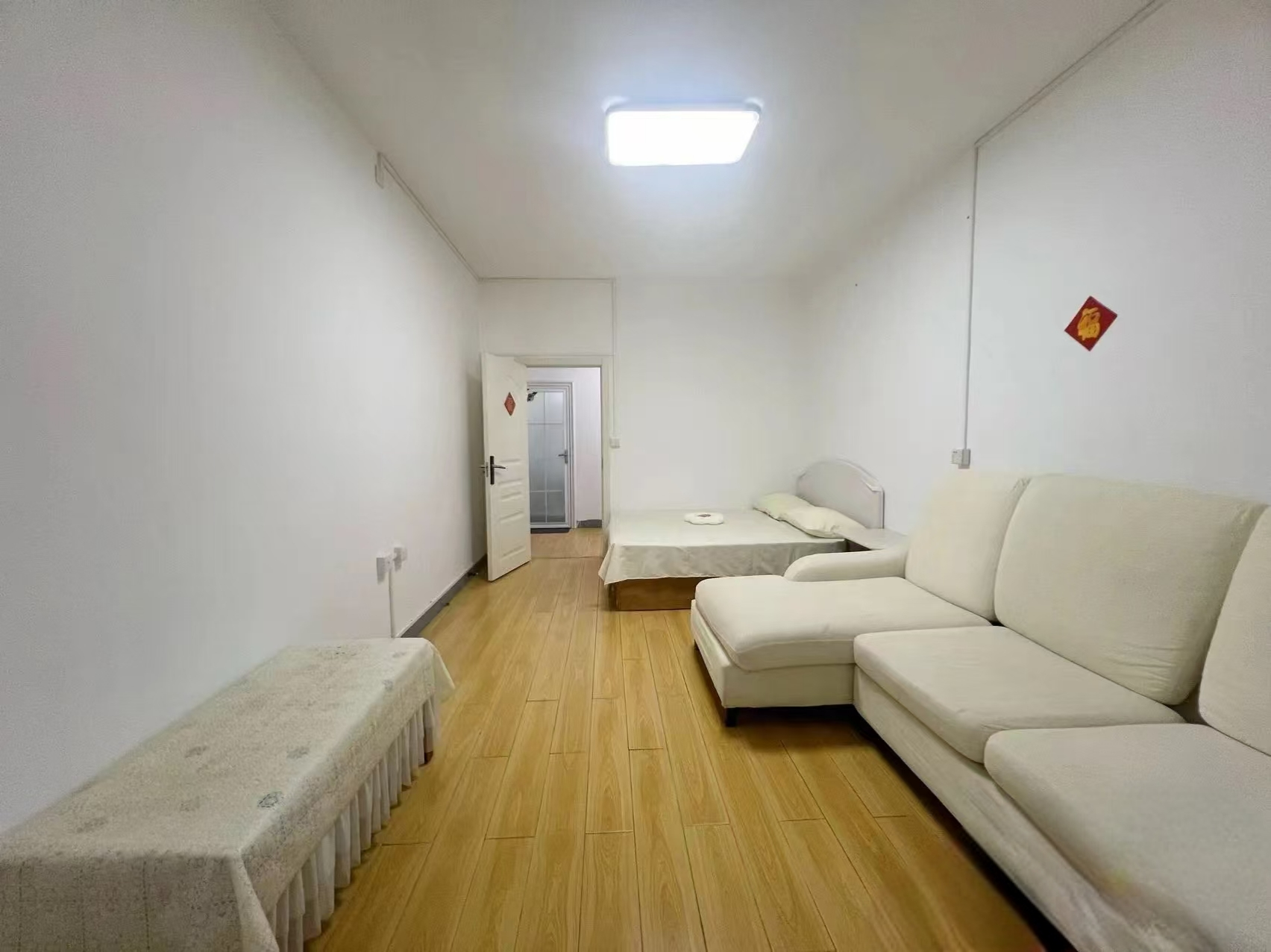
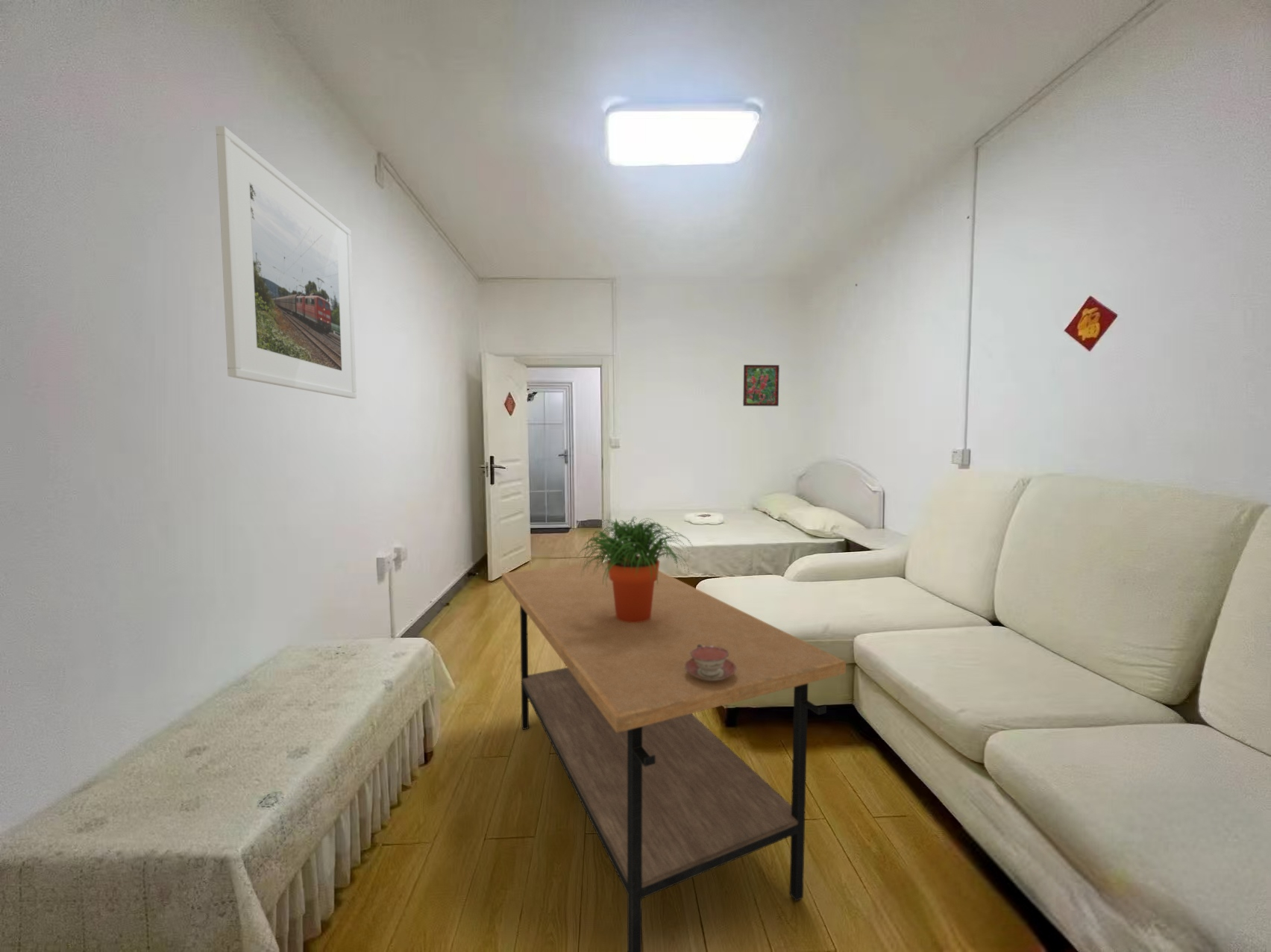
+ potted plant [576,516,694,623]
+ coffee table [501,562,847,952]
+ teacup [685,645,736,680]
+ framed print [742,364,780,407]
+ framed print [216,125,357,399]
